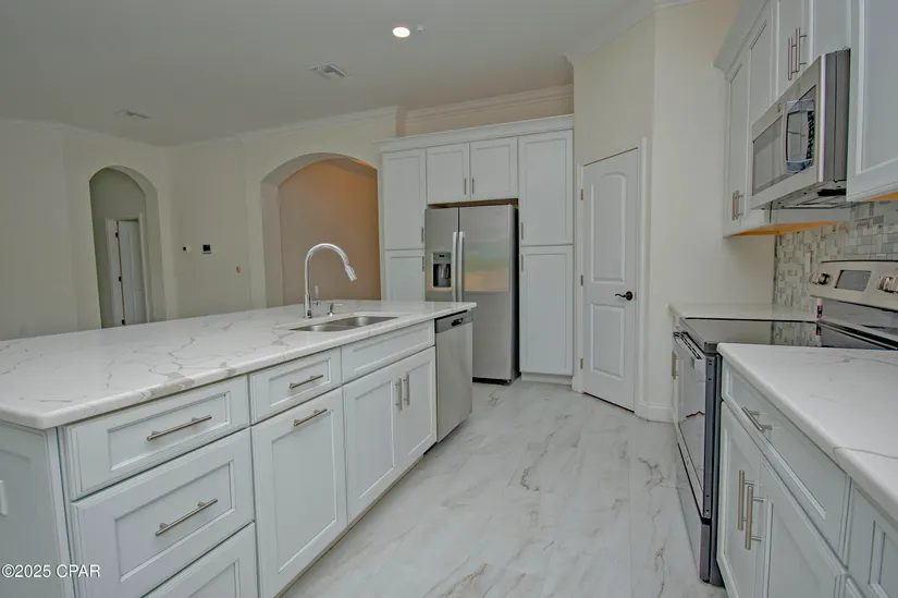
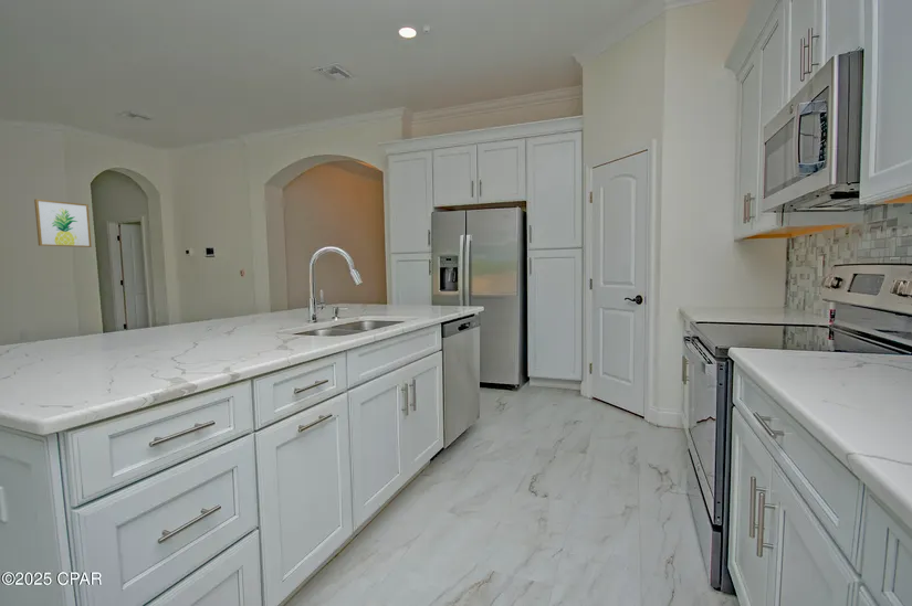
+ wall art [33,198,93,248]
